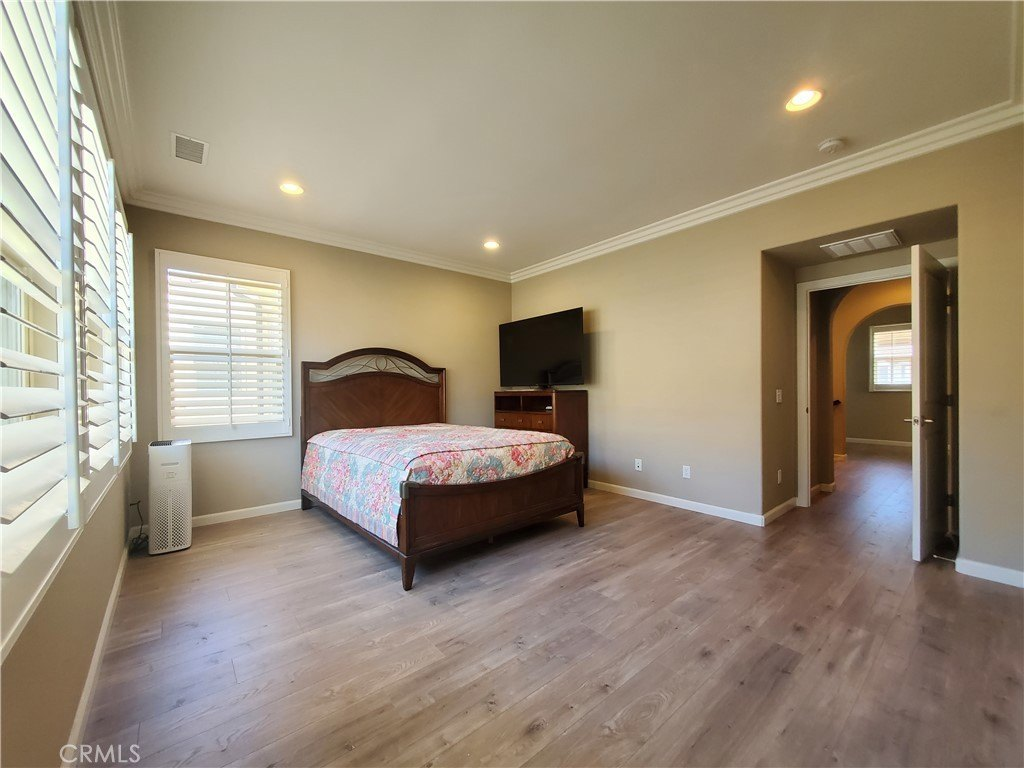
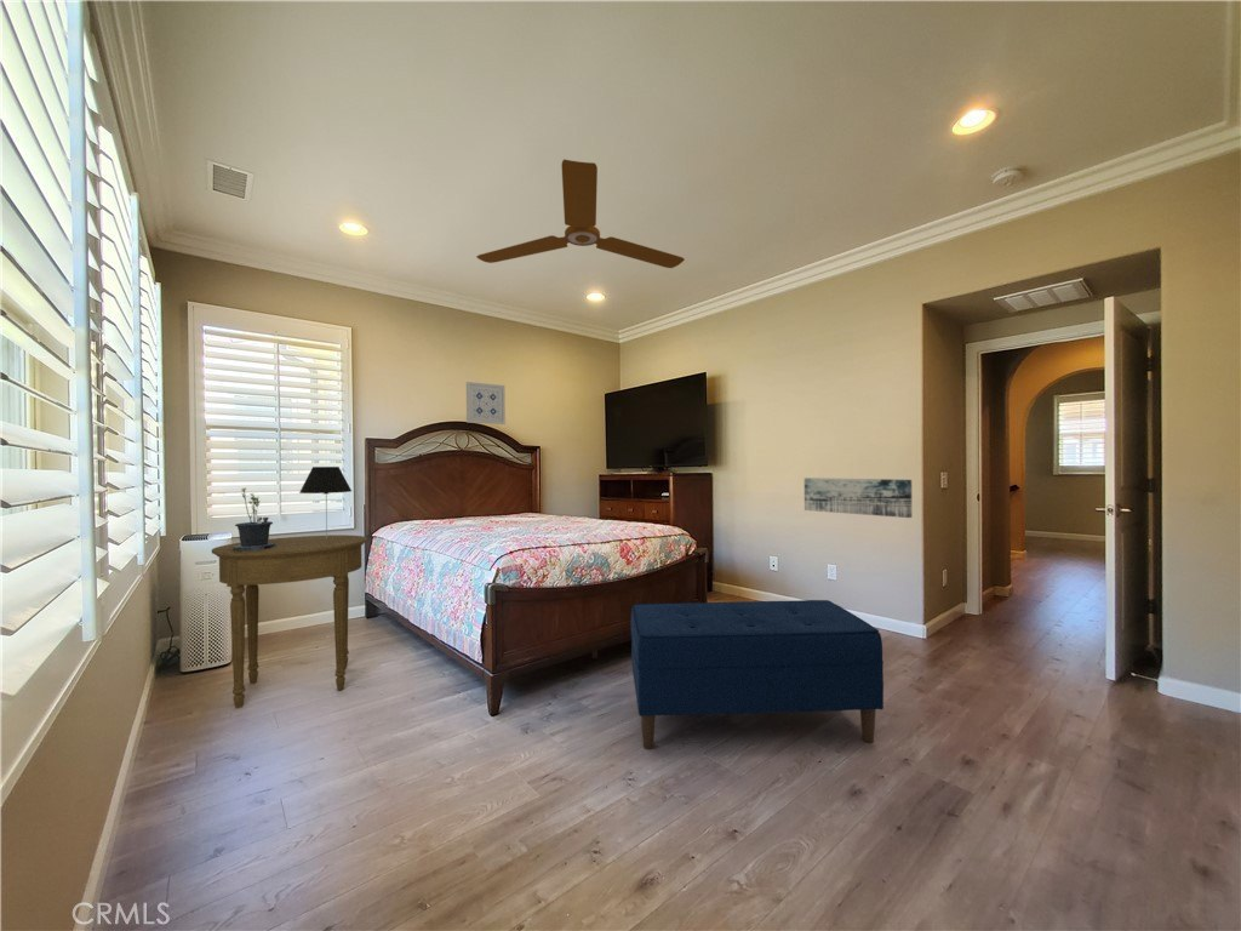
+ side table [211,533,368,709]
+ wall art [465,381,507,425]
+ bench [630,599,885,750]
+ table lamp [298,466,353,539]
+ ceiling fan [475,159,686,269]
+ potted plant [233,487,276,552]
+ wall art [803,476,914,519]
